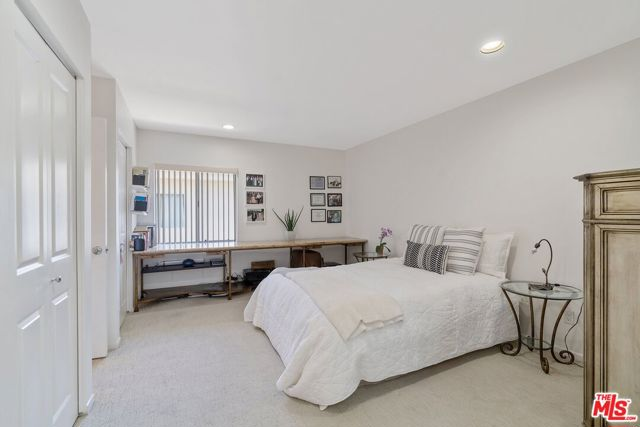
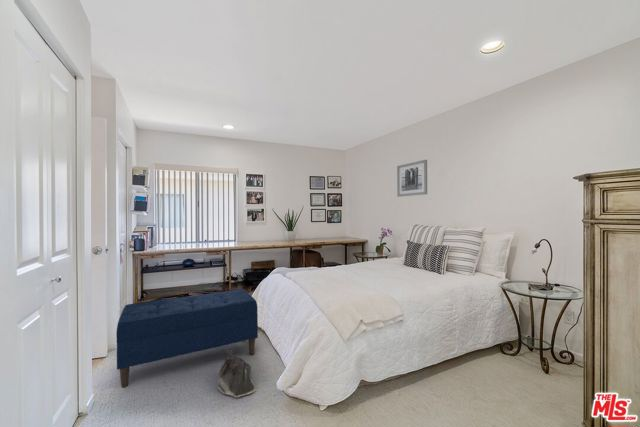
+ saddlebag [216,348,257,399]
+ wall art [396,159,428,198]
+ bench [115,288,259,389]
